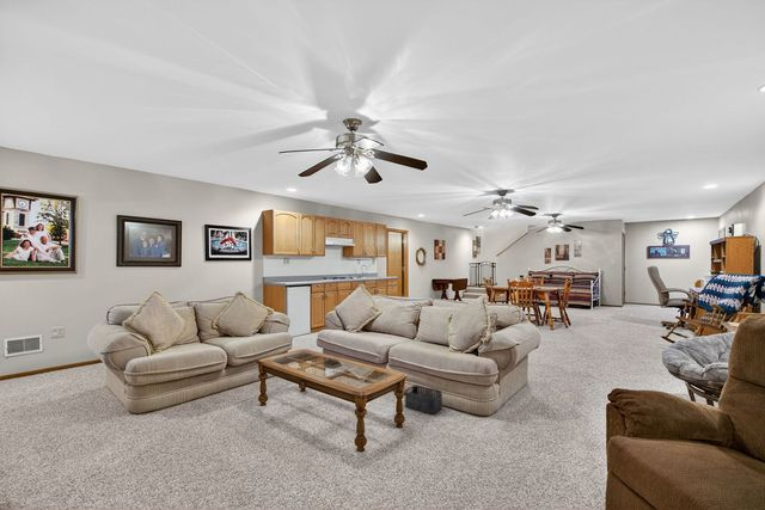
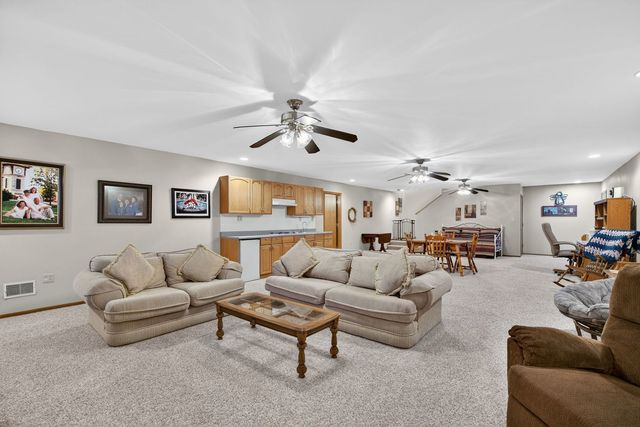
- storage bin [403,385,443,414]
